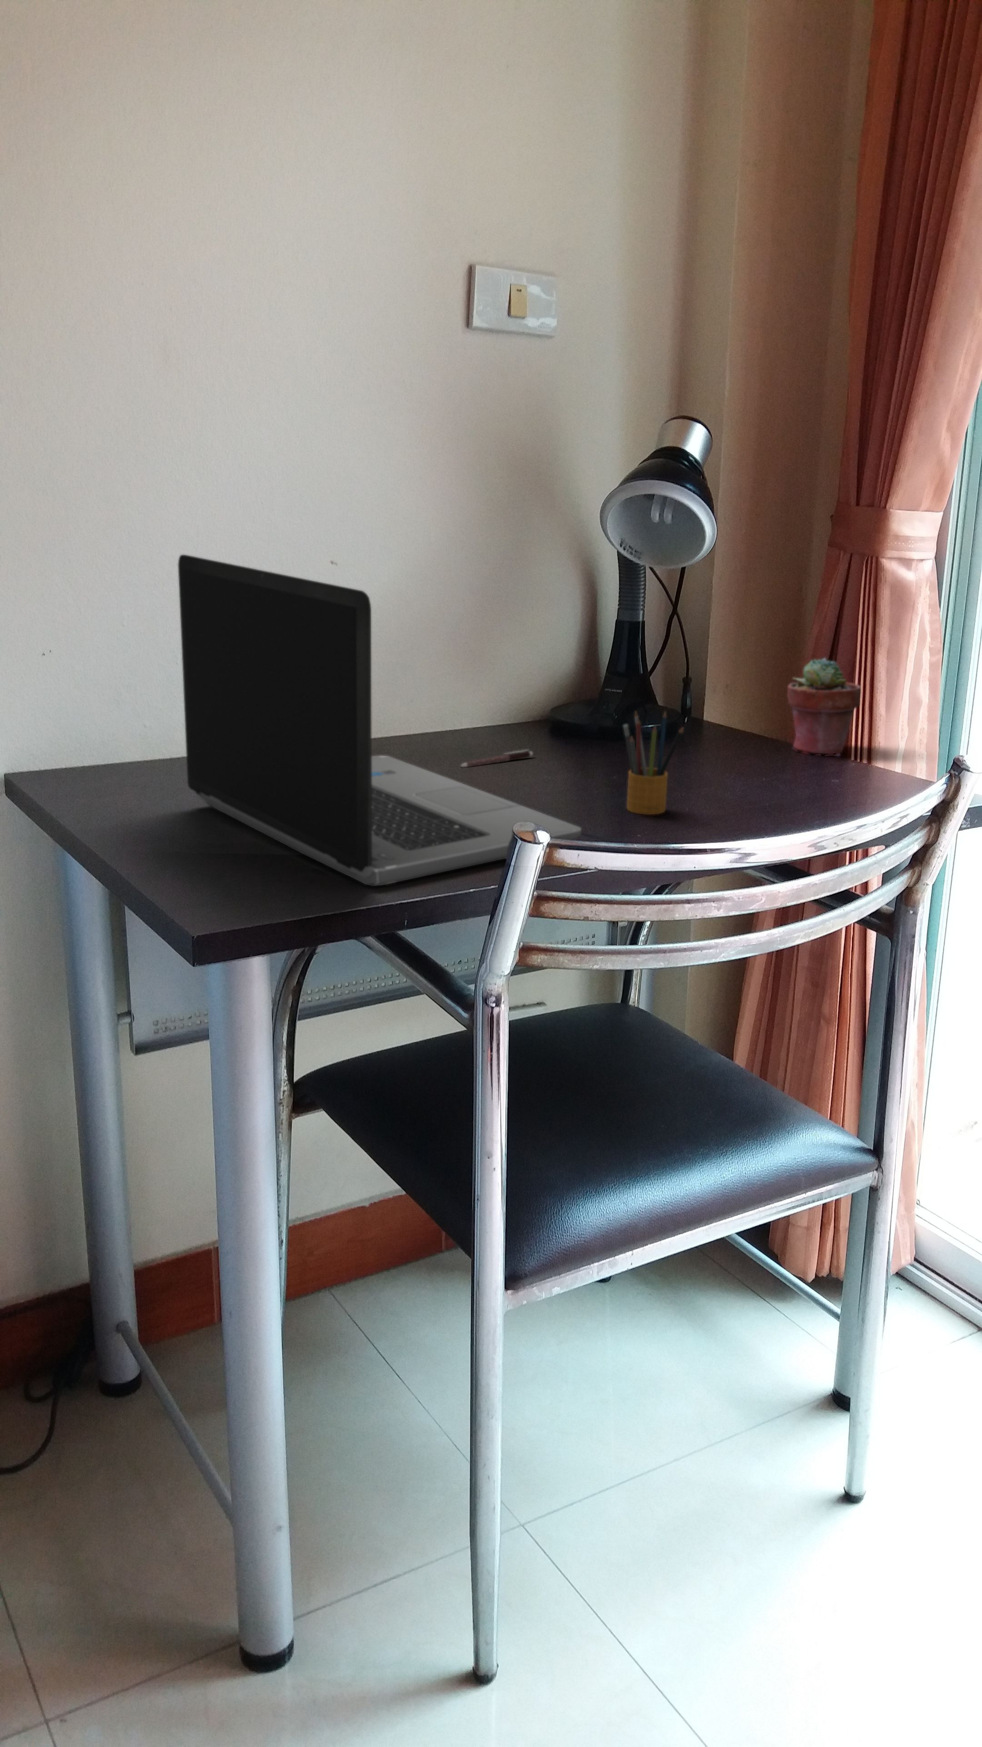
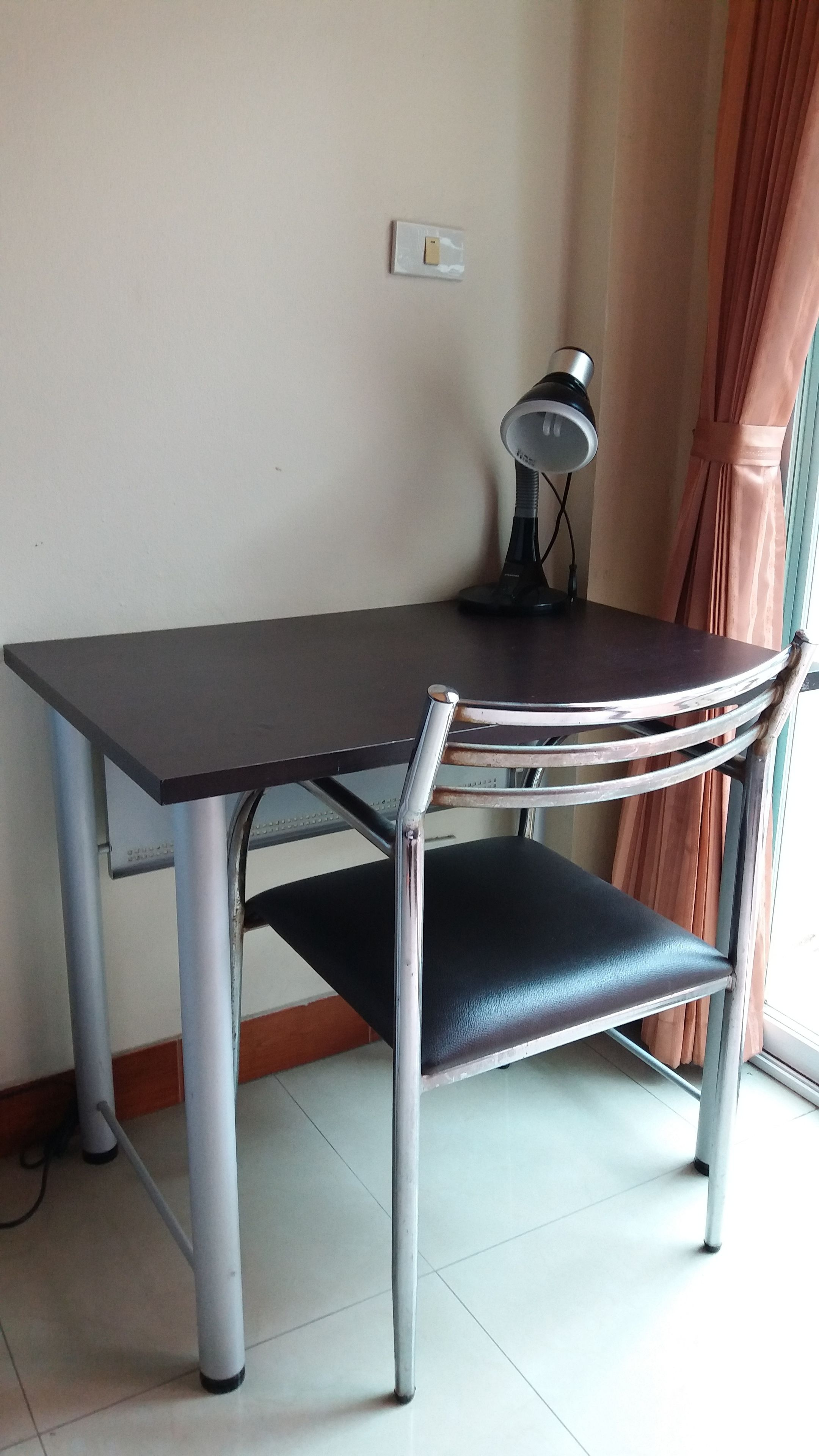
- pen [459,749,535,768]
- laptop computer [177,554,582,887]
- pencil box [622,709,685,815]
- potted succulent [787,658,862,757]
